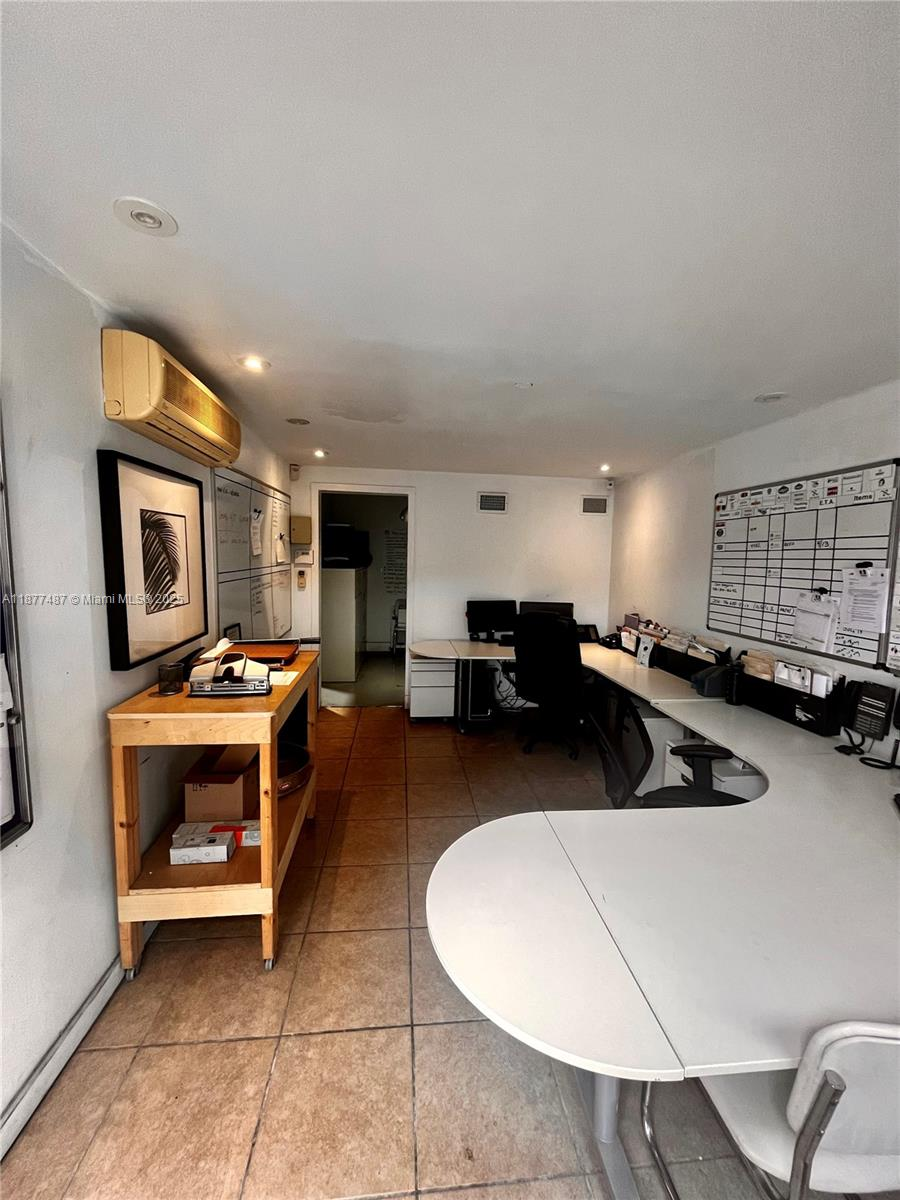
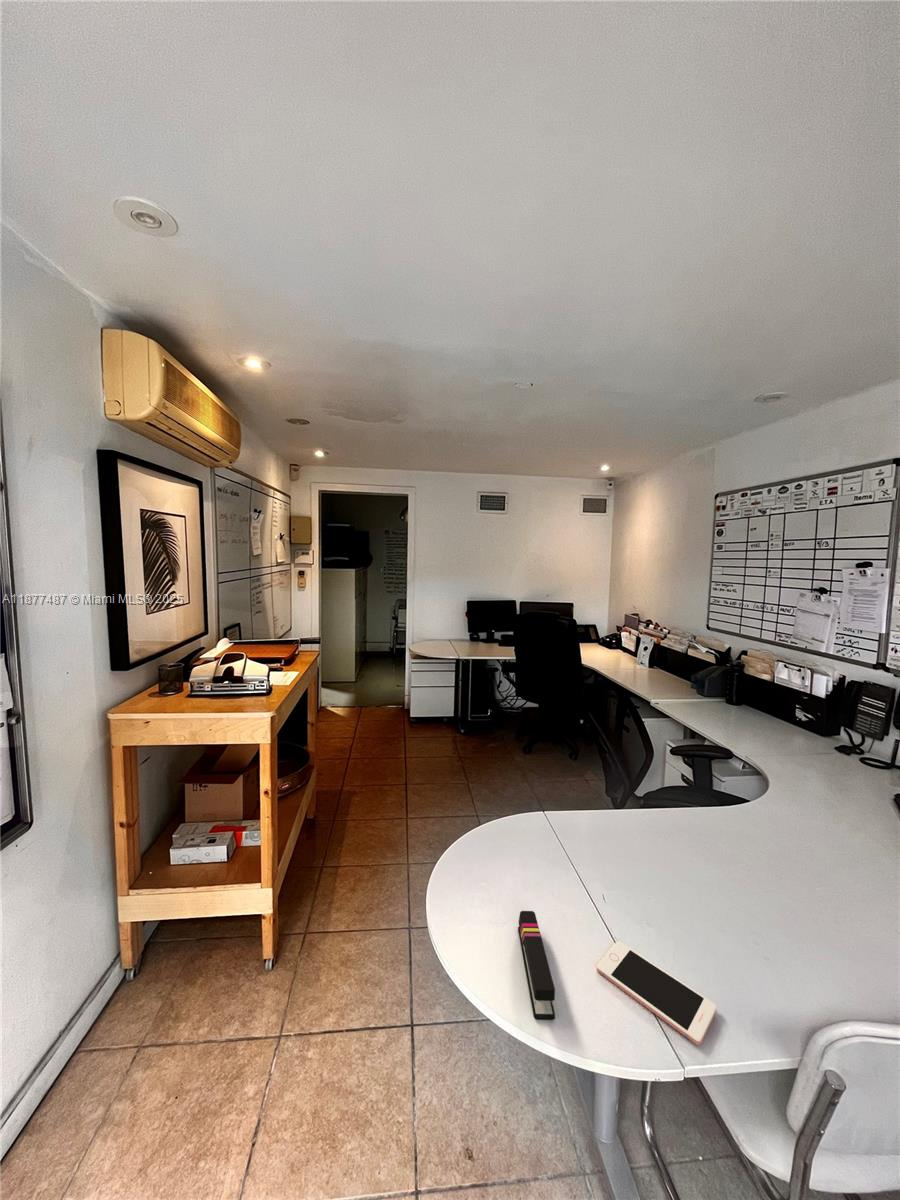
+ stapler [517,910,556,1021]
+ cell phone [596,940,717,1046]
